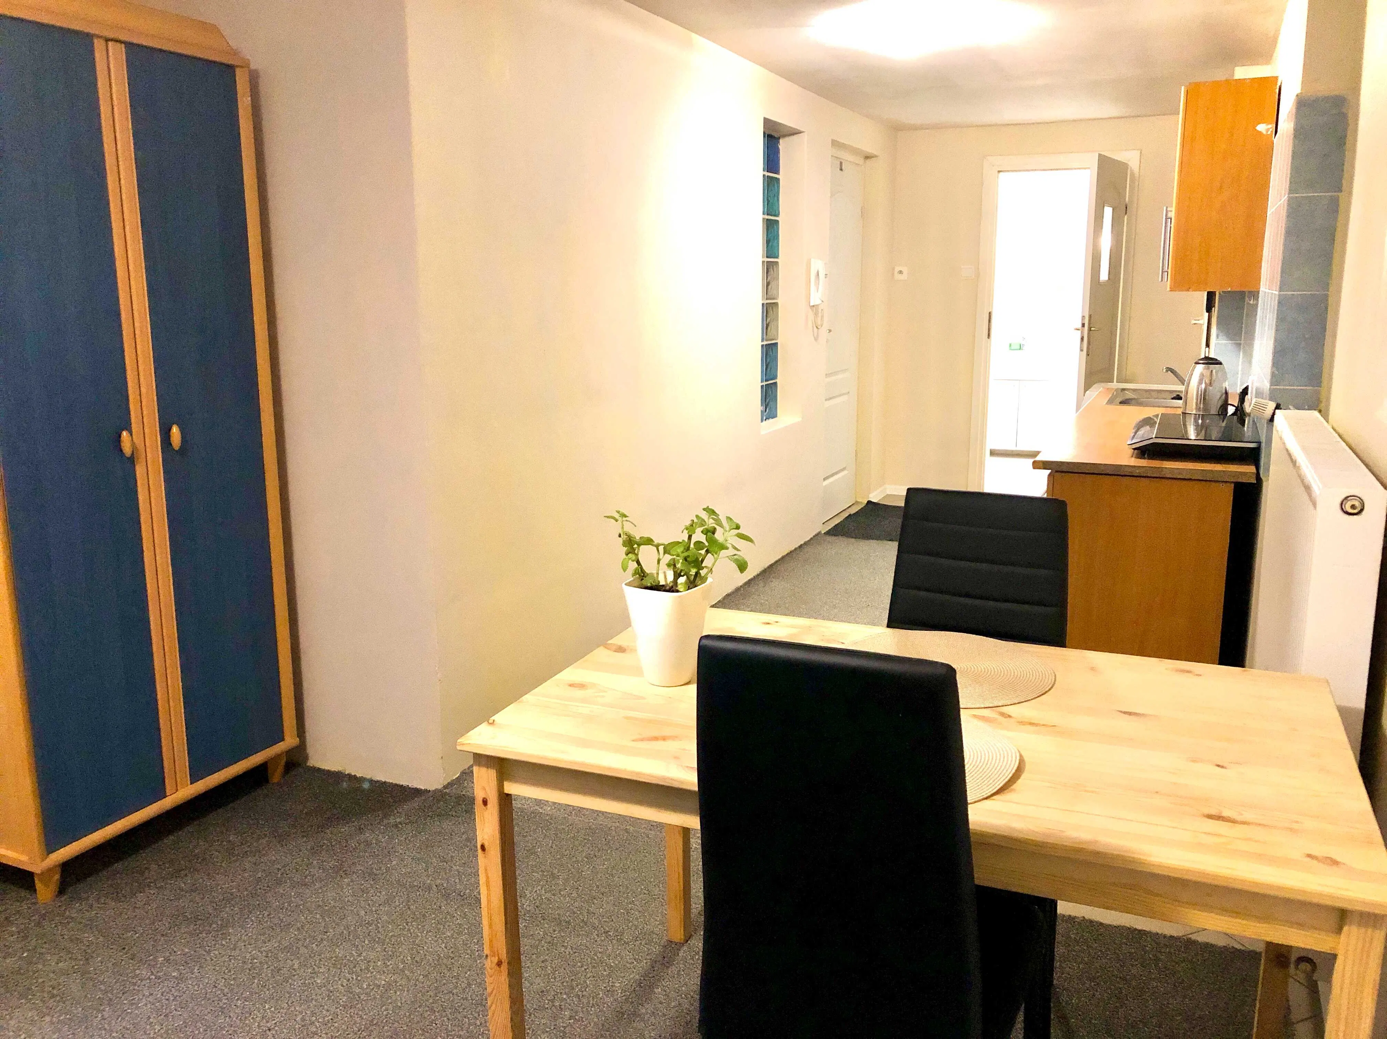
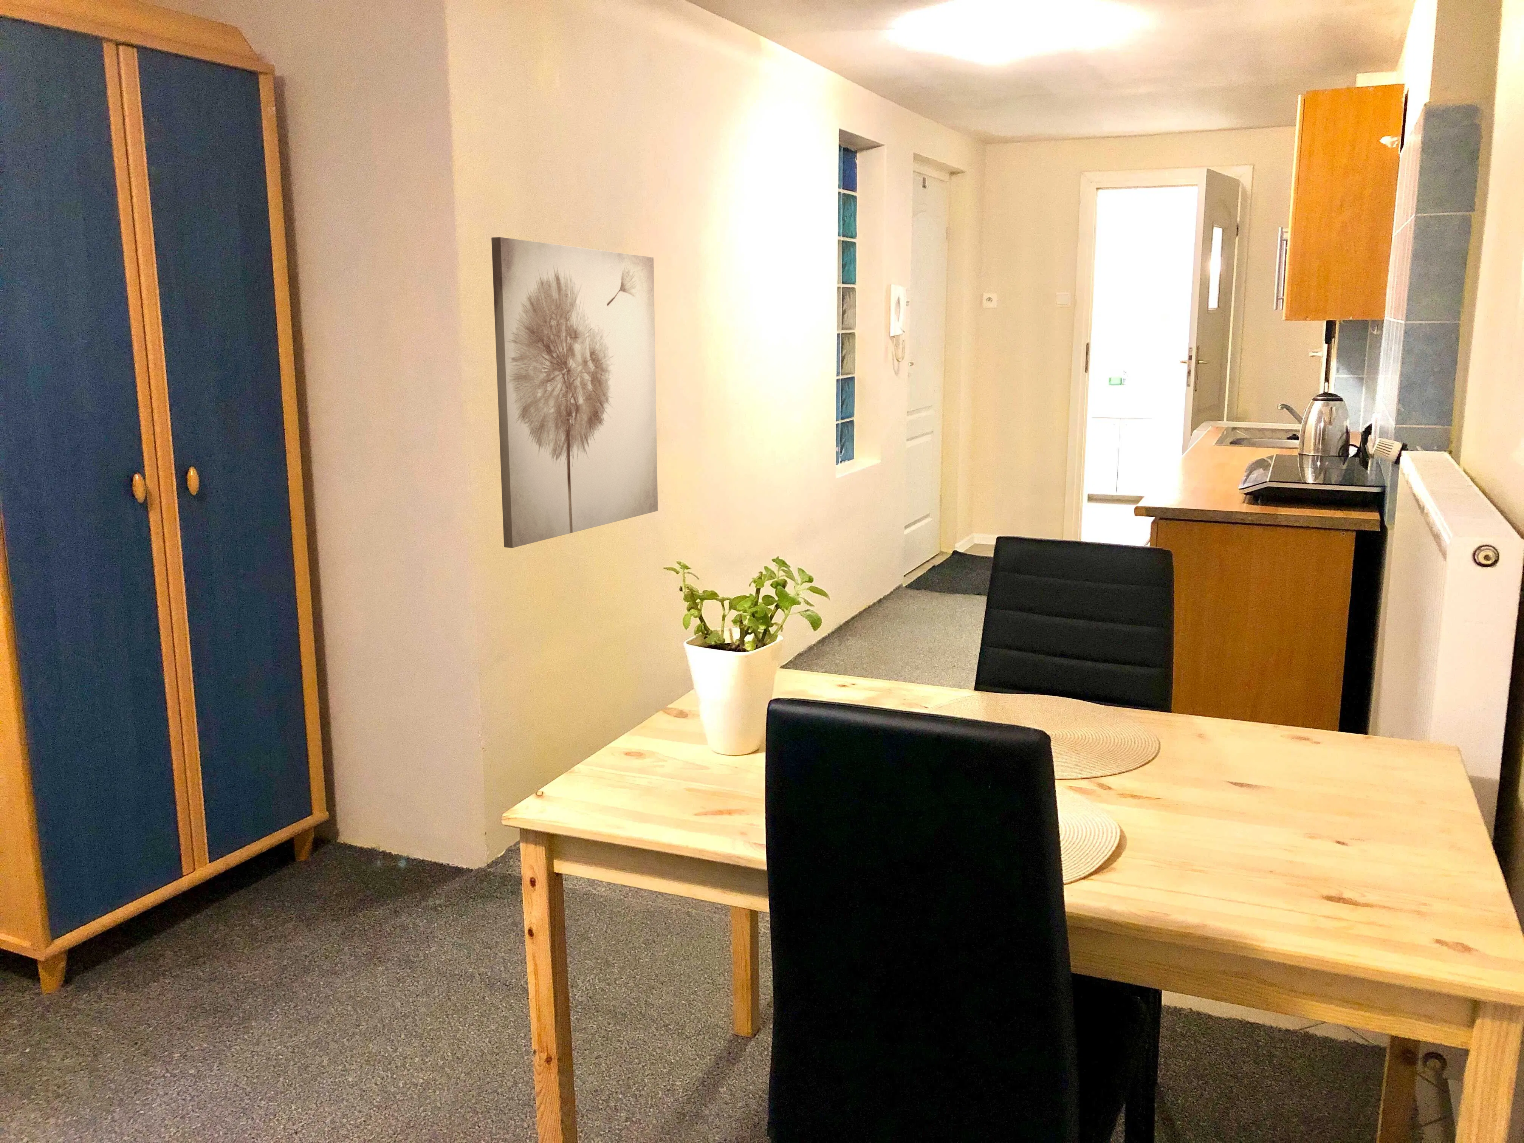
+ wall art [491,237,659,549]
